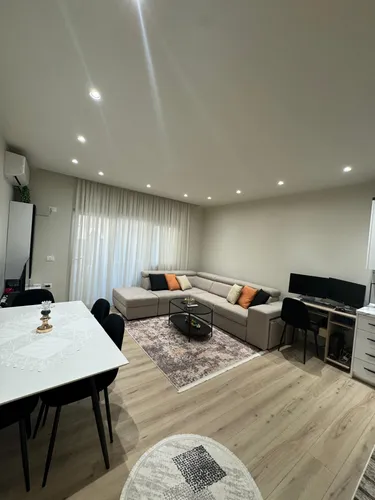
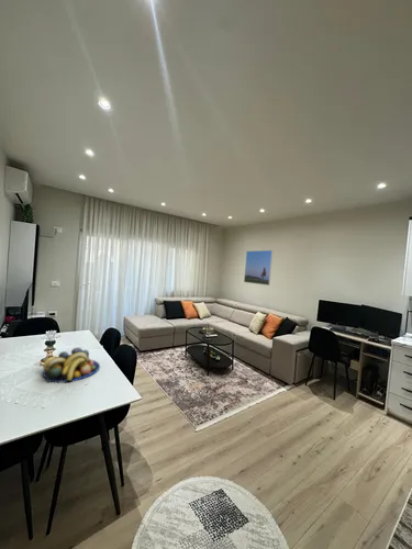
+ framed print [243,249,274,287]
+ fruit bowl [42,347,101,384]
